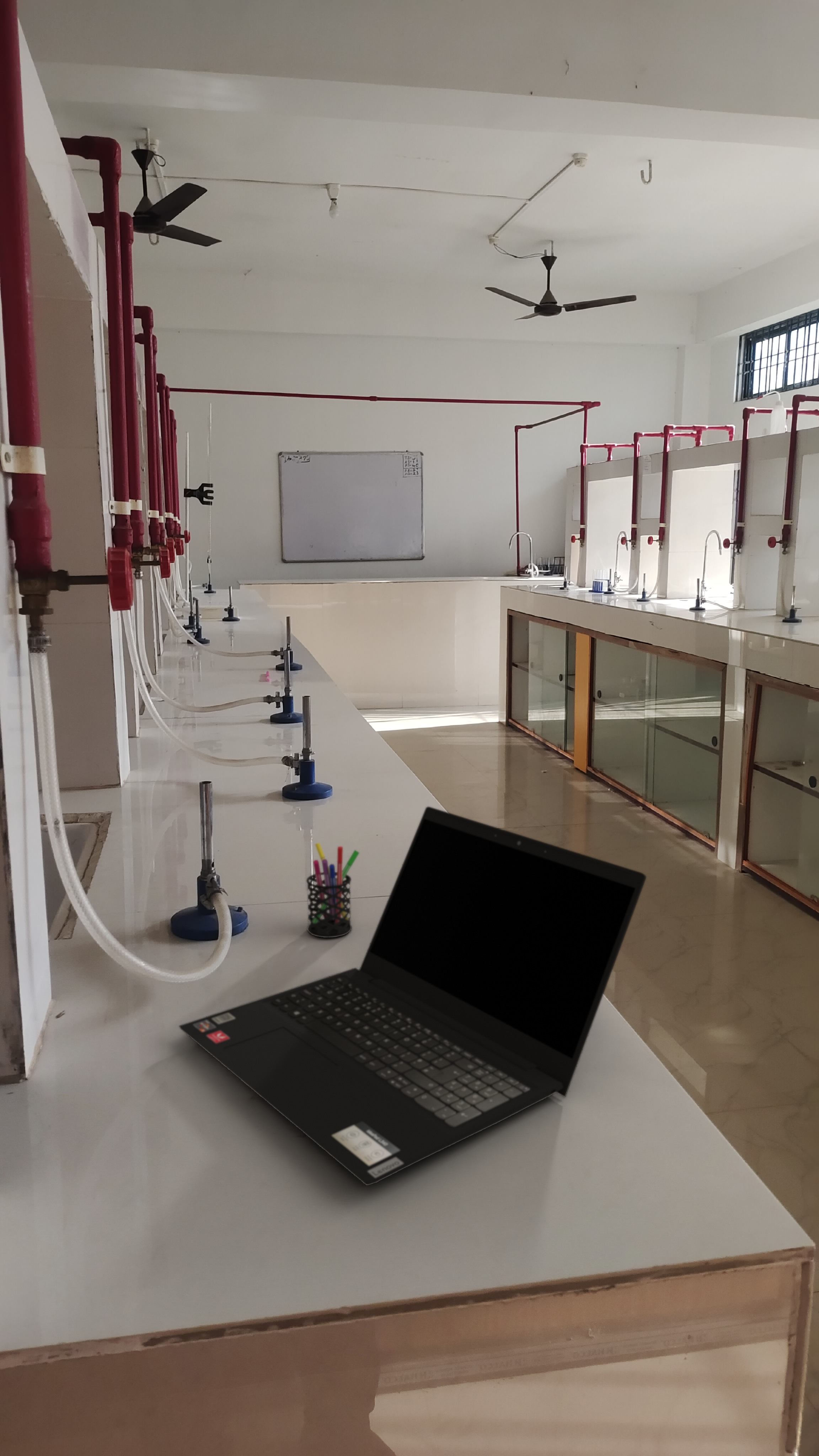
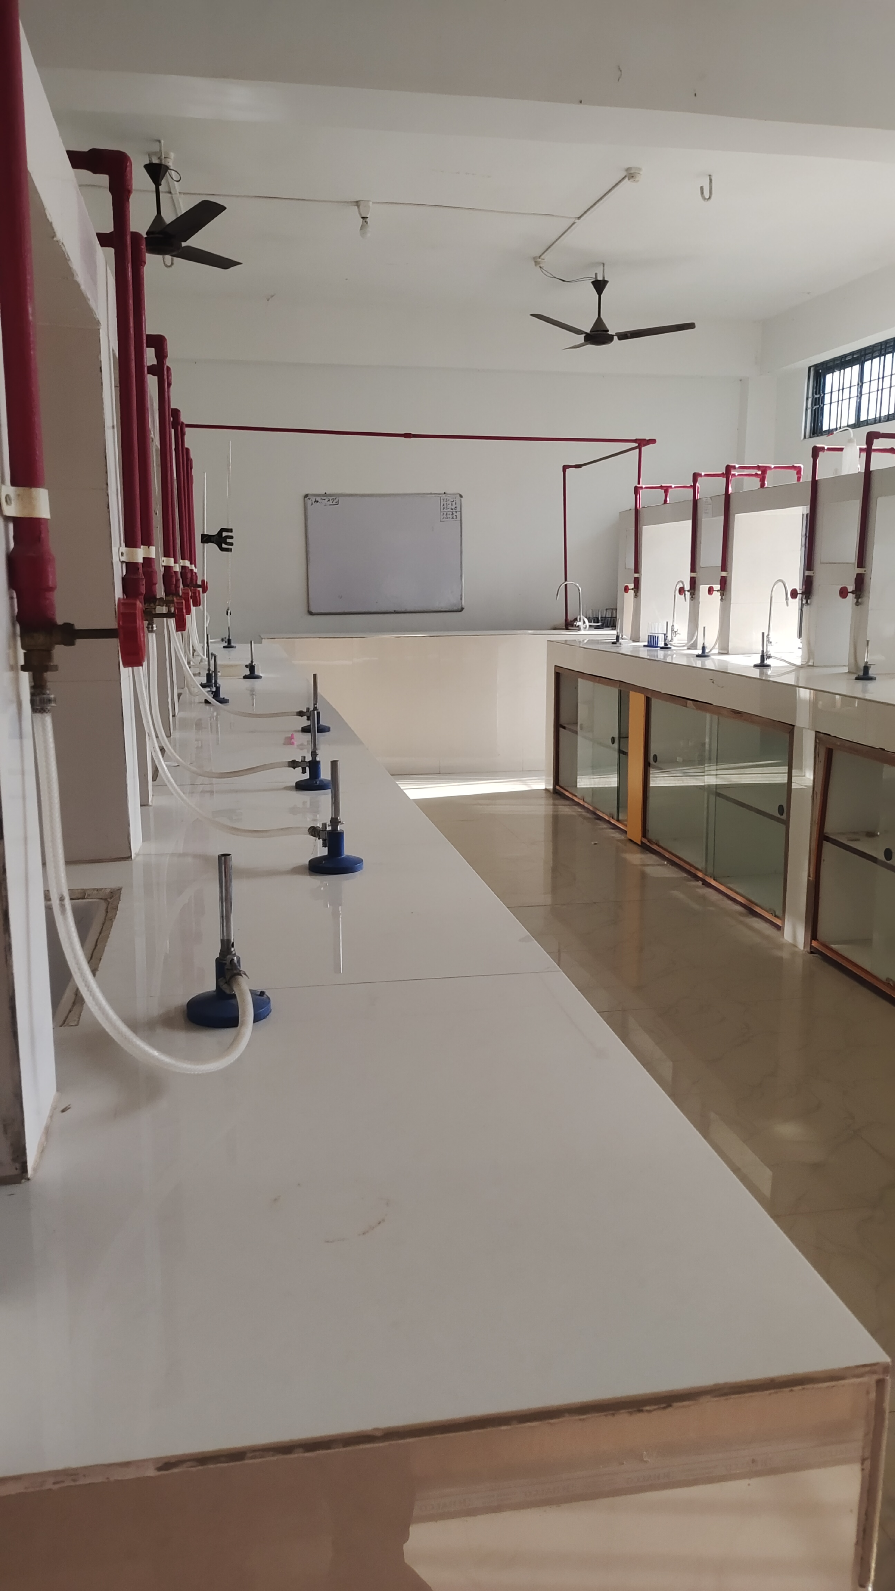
- laptop computer [178,806,647,1186]
- pen holder [306,842,360,938]
